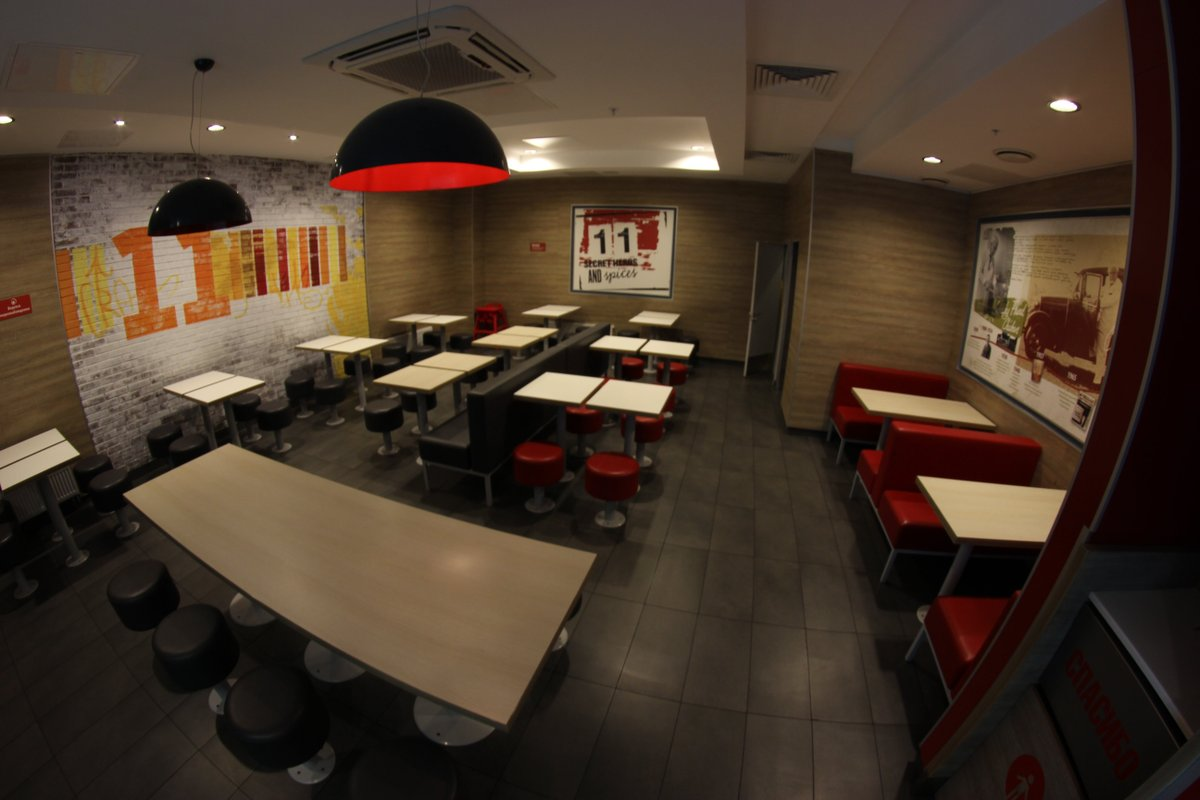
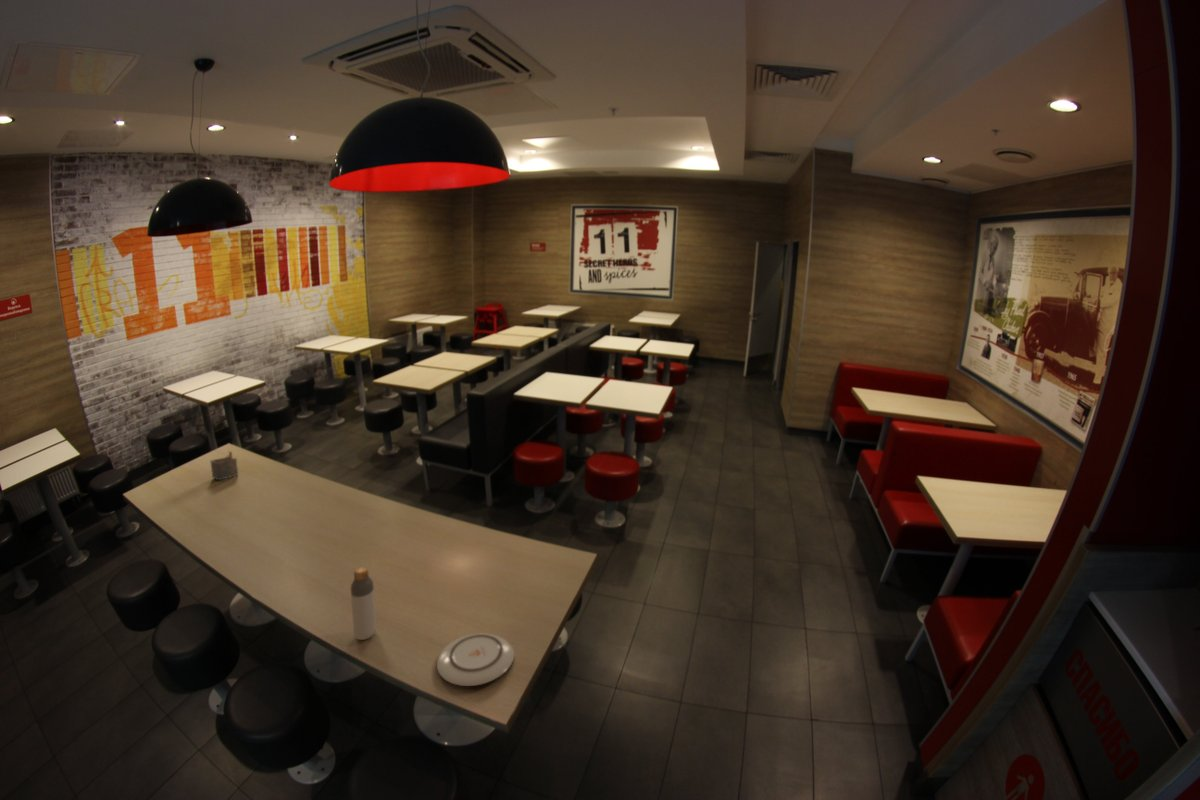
+ plate [436,633,516,687]
+ napkin holder [209,450,239,481]
+ bottle [350,566,377,641]
